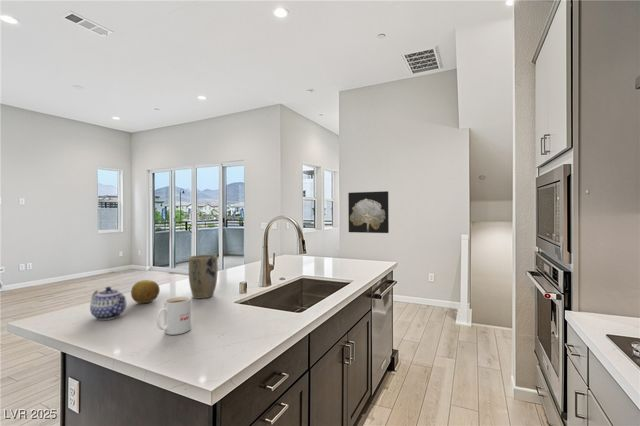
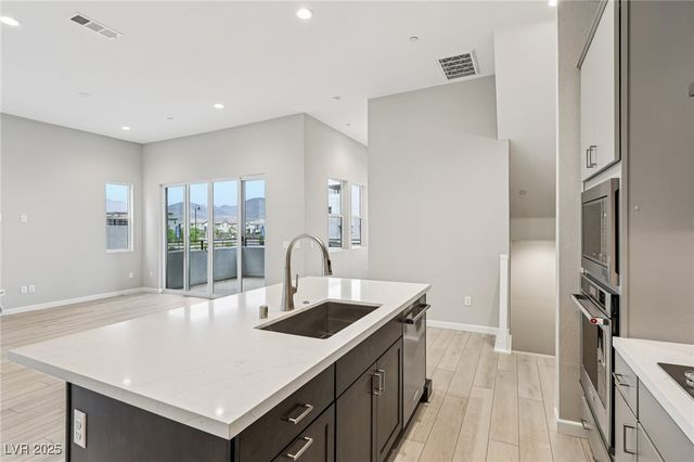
- wall art [347,190,390,234]
- plant pot [188,254,219,300]
- mug [155,296,192,336]
- fruit [130,279,161,304]
- teapot [89,286,127,321]
